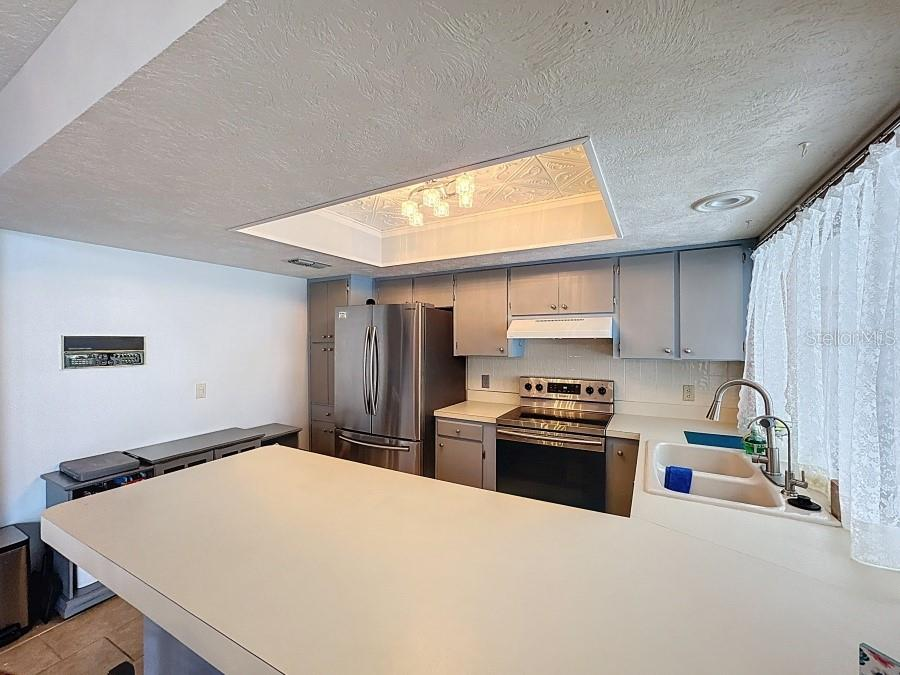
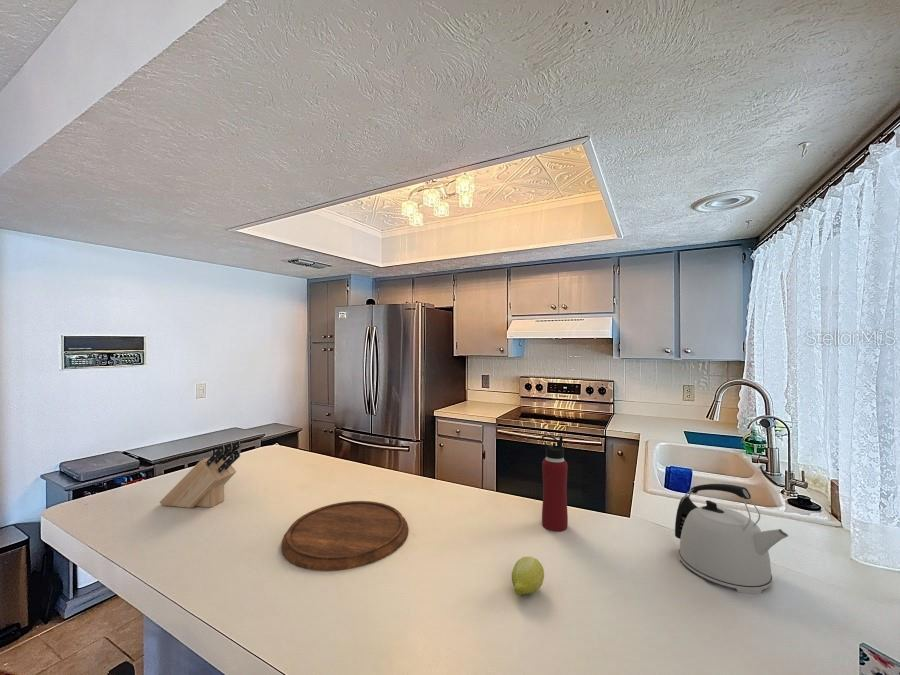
+ knife block [159,440,242,509]
+ kettle [674,483,789,595]
+ fruit [511,556,545,596]
+ water bottle [541,434,569,533]
+ cutting board [280,500,409,572]
